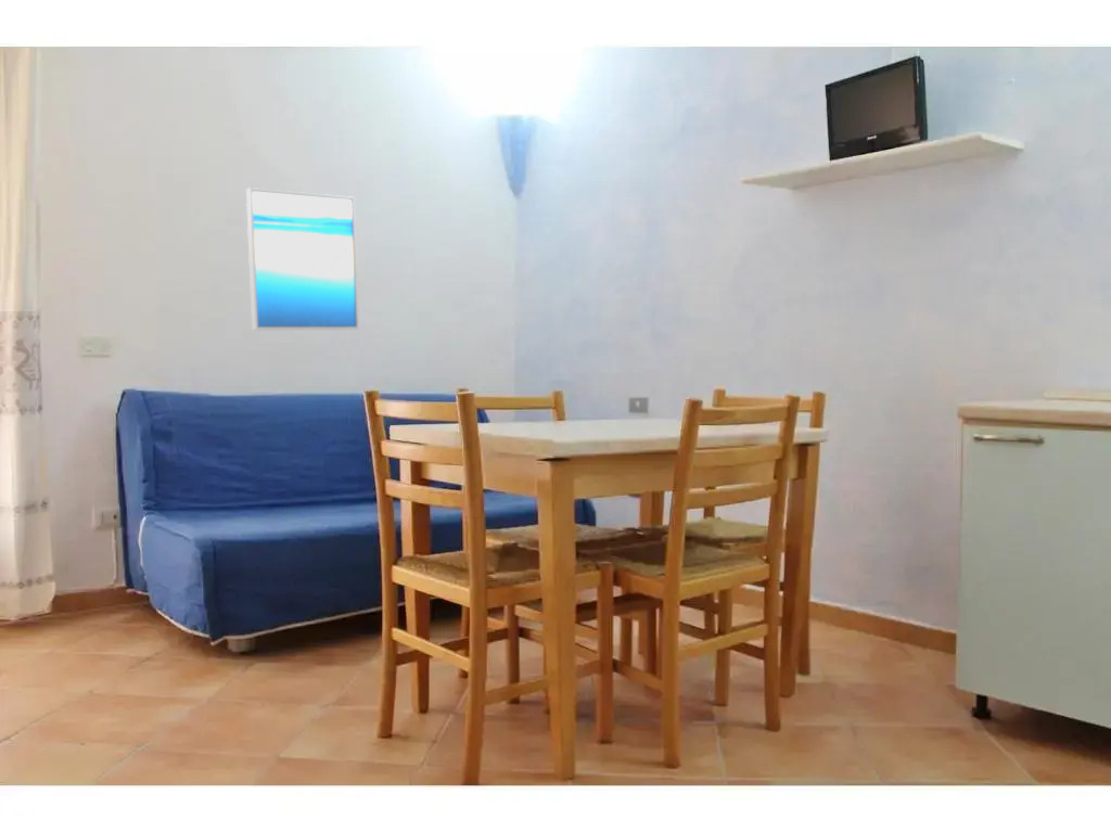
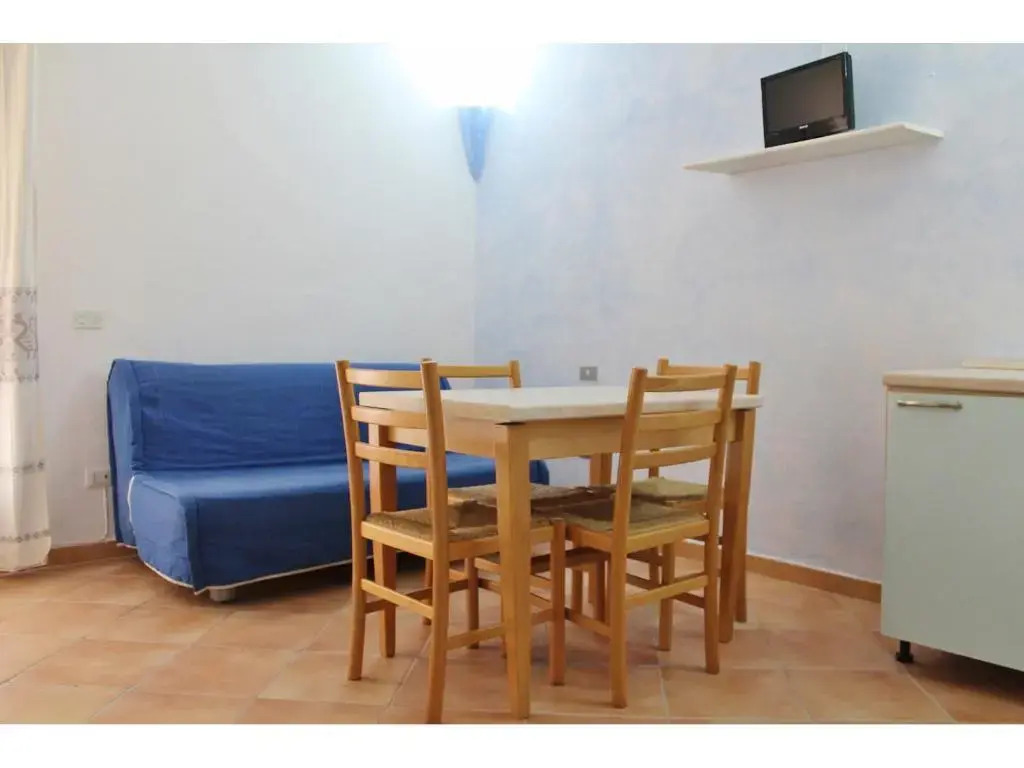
- wall art [245,187,360,331]
